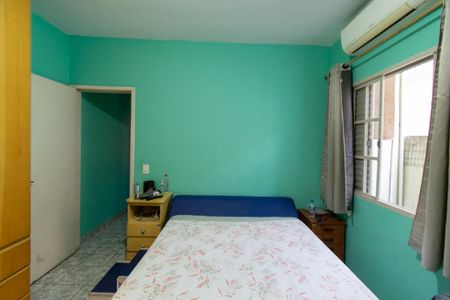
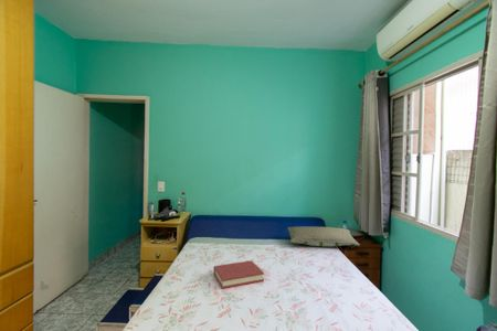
+ hardback book [212,259,265,290]
+ pillow [286,225,361,247]
